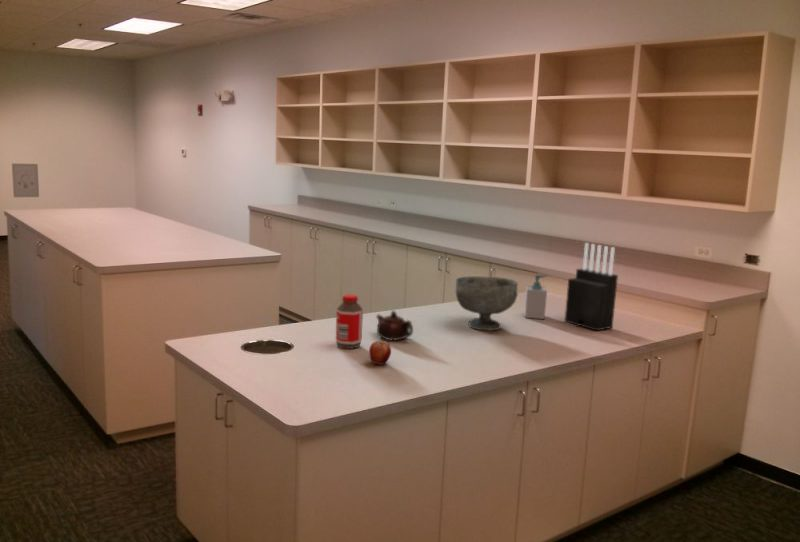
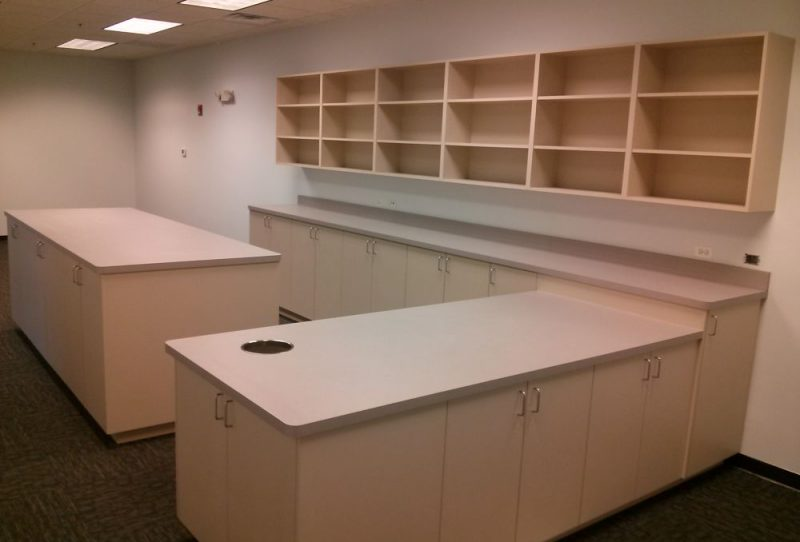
- decorative bowl [455,275,519,331]
- bottle [335,294,364,350]
- teapot [375,310,414,341]
- apple [368,340,392,366]
- knife block [564,242,619,332]
- soap bottle [523,273,549,320]
- wall art [11,162,40,198]
